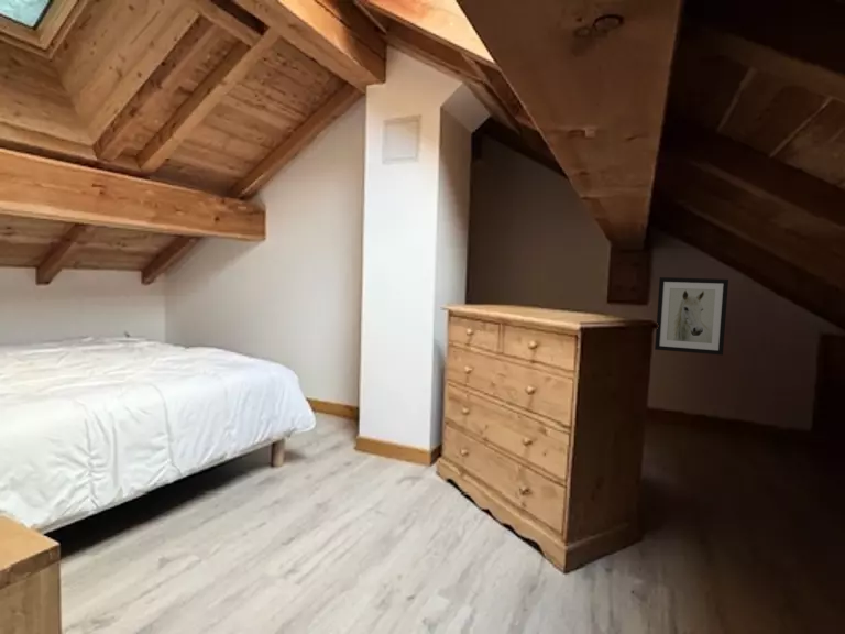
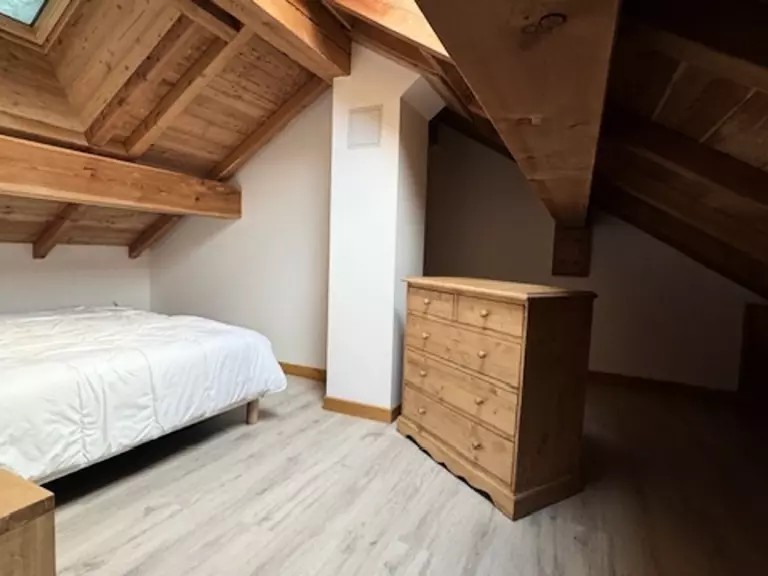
- wall art [654,276,729,356]
